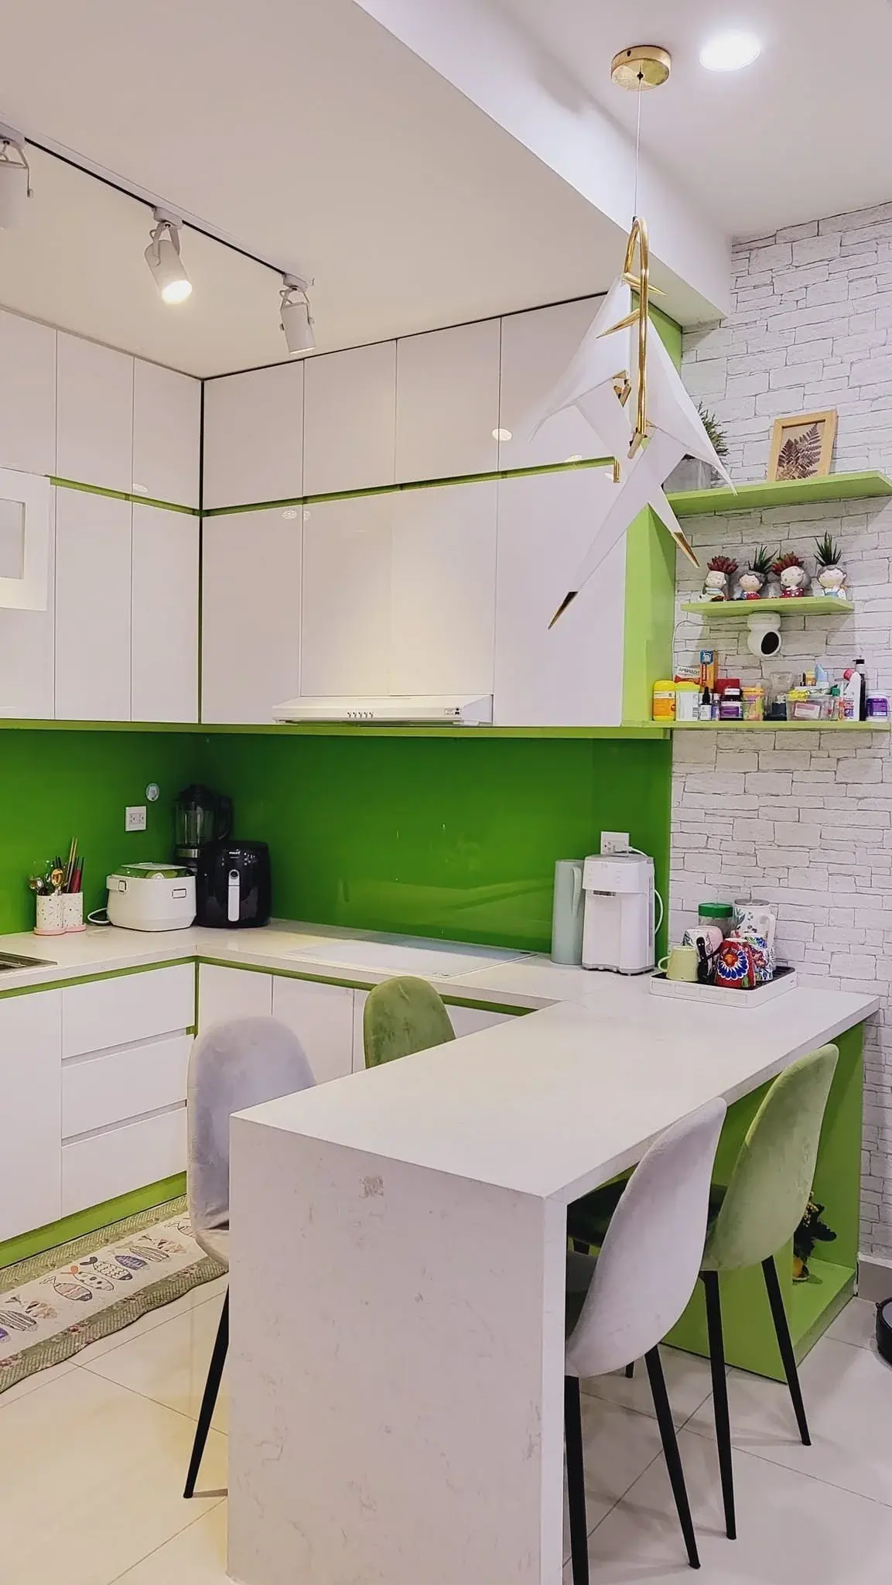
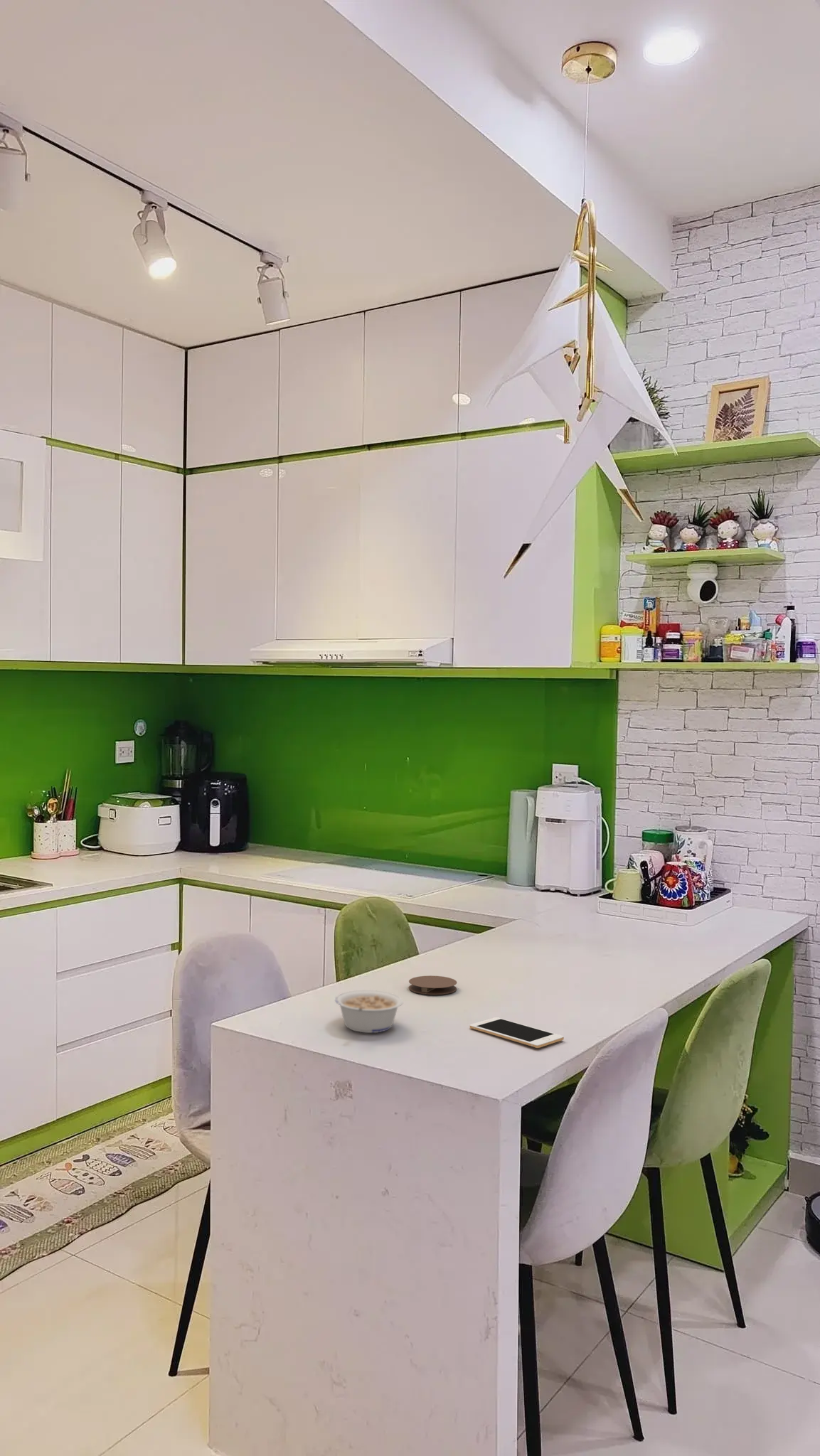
+ coaster [408,975,458,995]
+ cell phone [469,1017,565,1049]
+ legume [334,990,404,1034]
